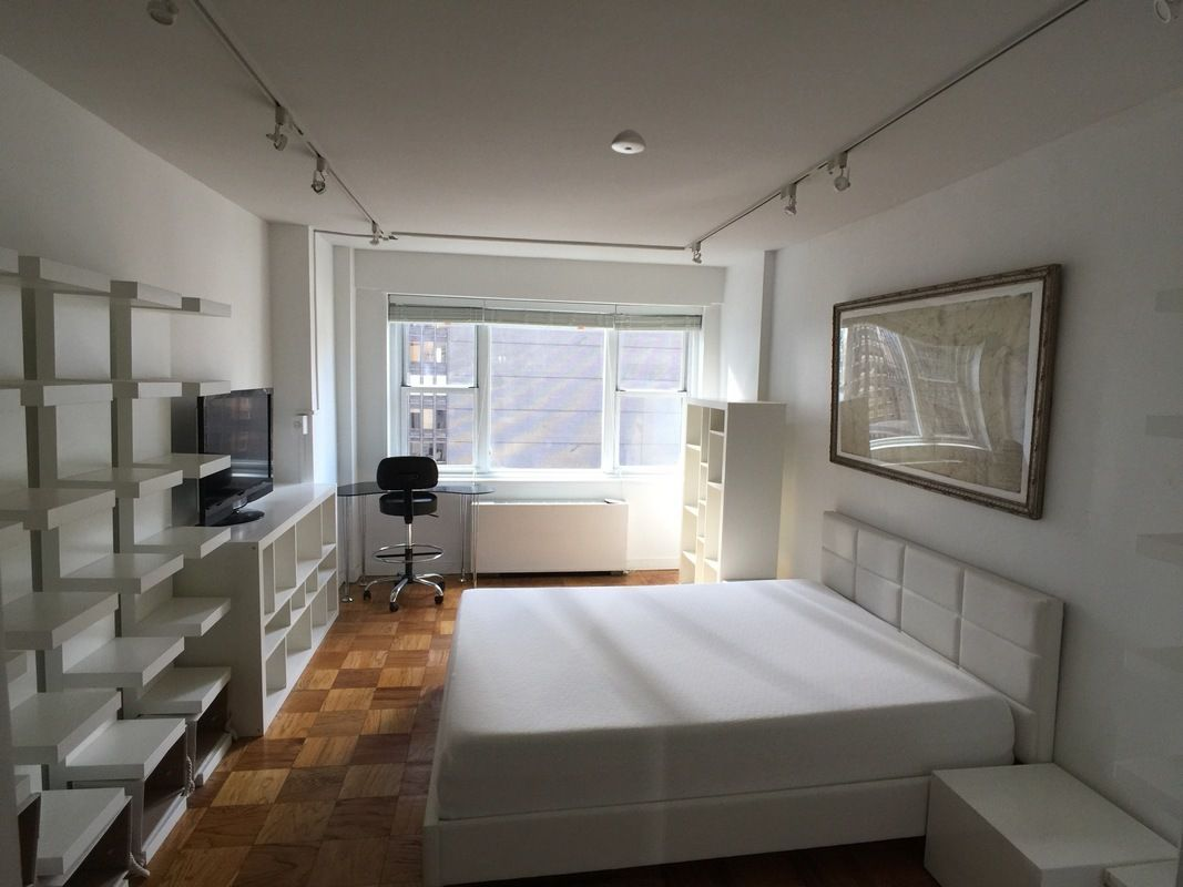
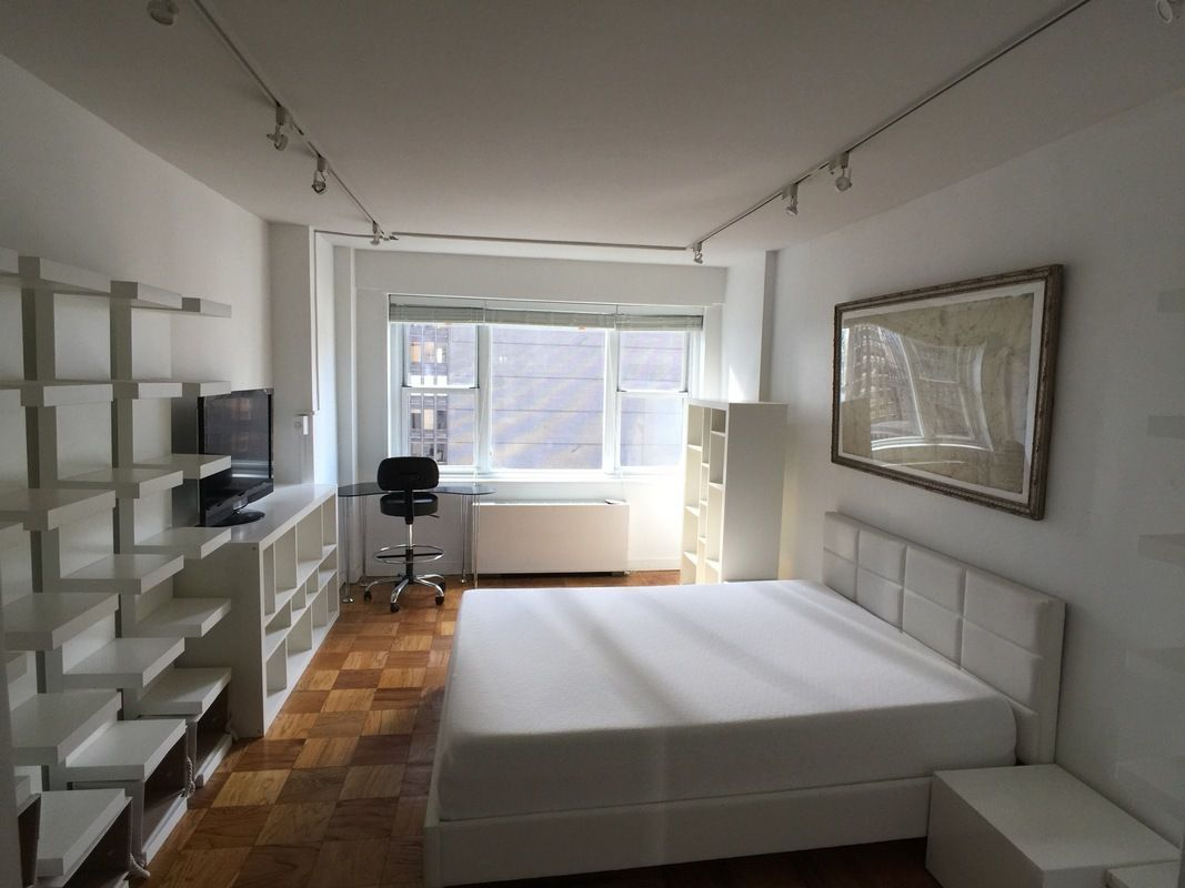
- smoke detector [610,129,647,154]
